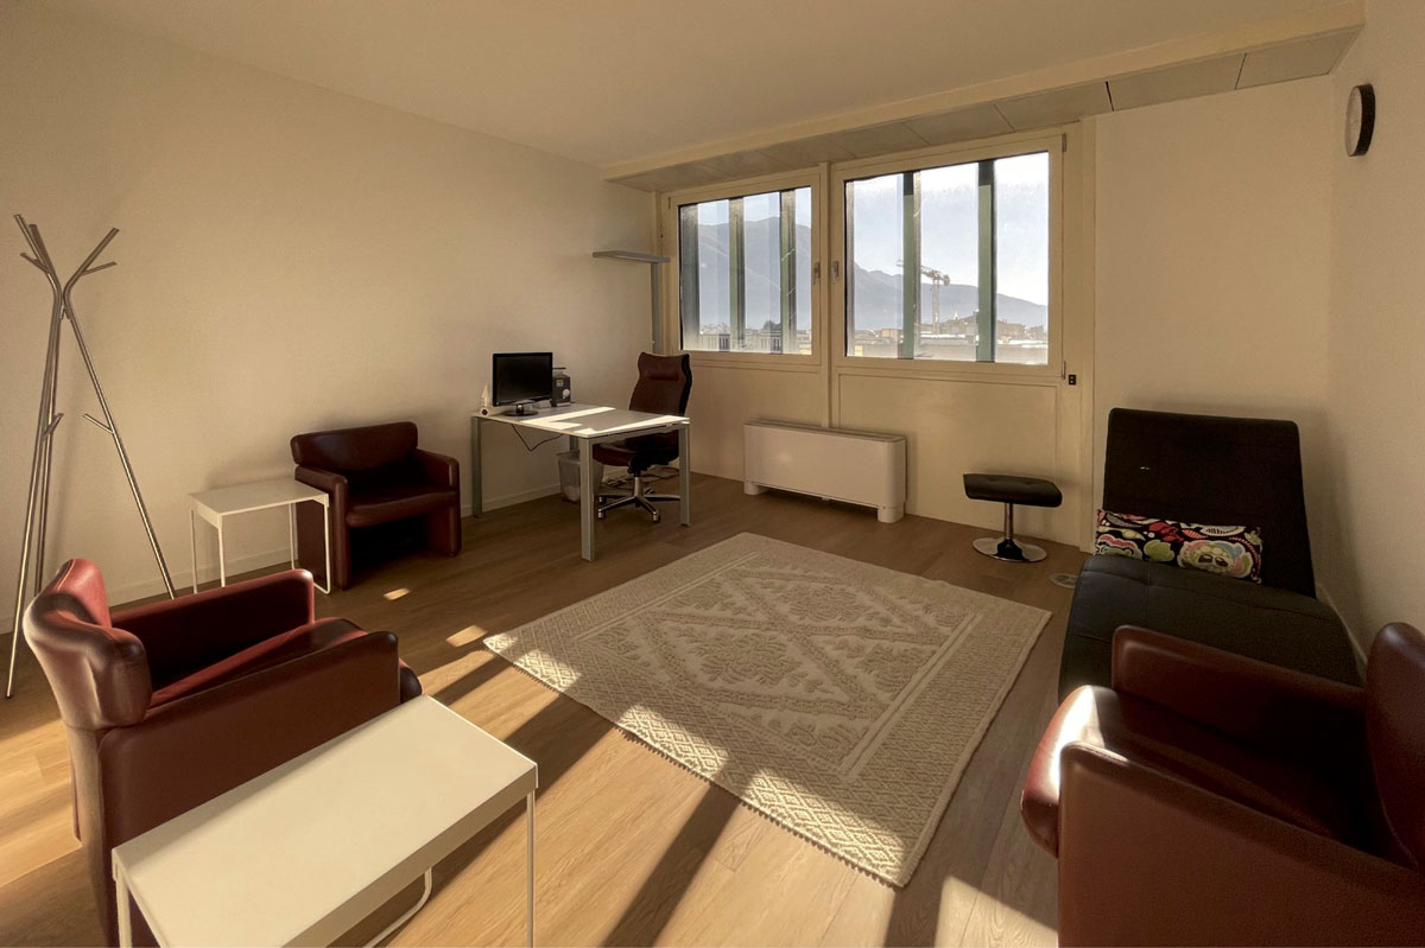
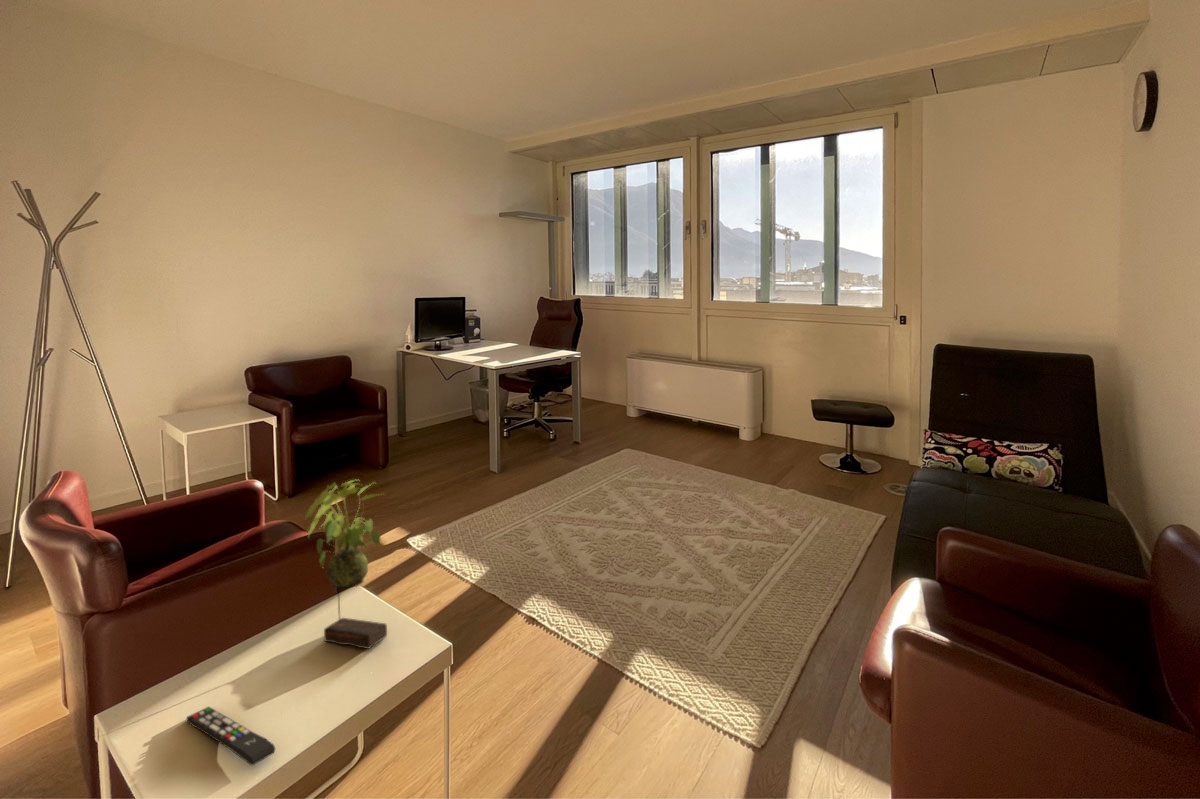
+ plant [305,478,388,650]
+ remote control [185,706,276,767]
